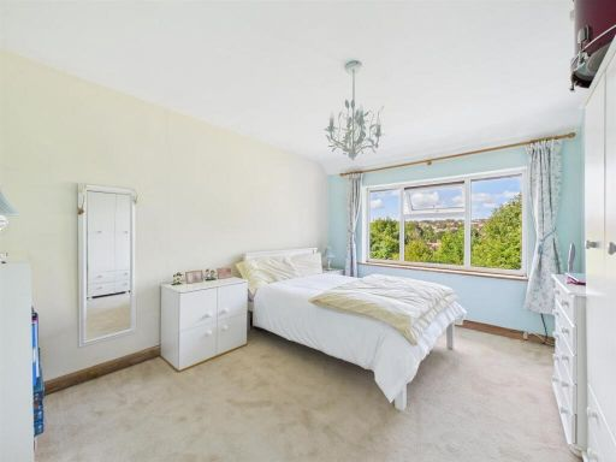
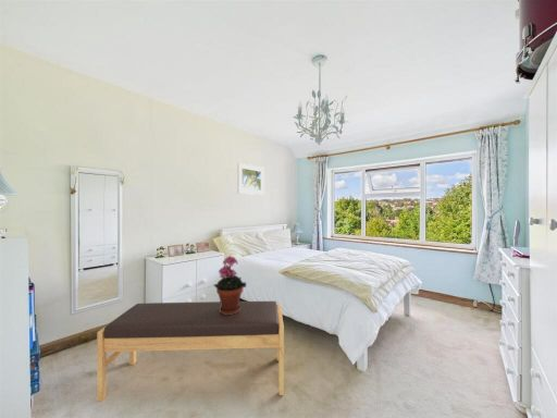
+ bench [96,300,285,403]
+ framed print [236,162,265,196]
+ potted plant [212,256,247,315]
